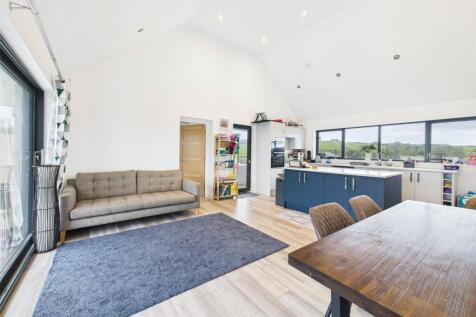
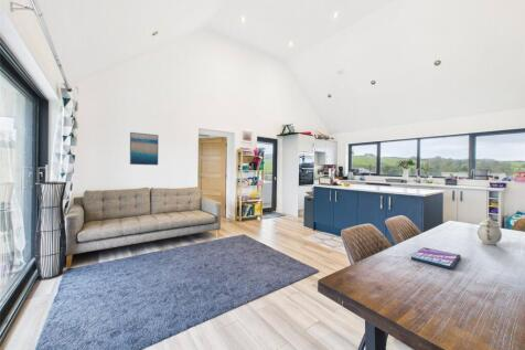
+ teapot [476,215,503,246]
+ video game case [410,246,462,271]
+ wall art [129,131,160,167]
